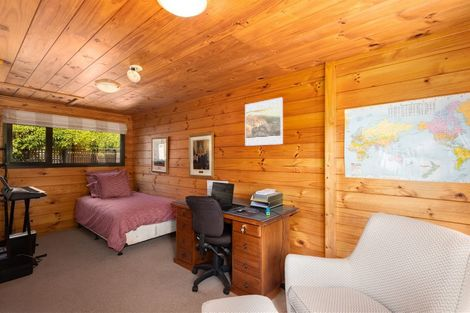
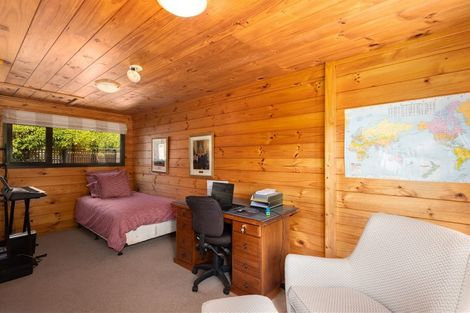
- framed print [244,97,284,147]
